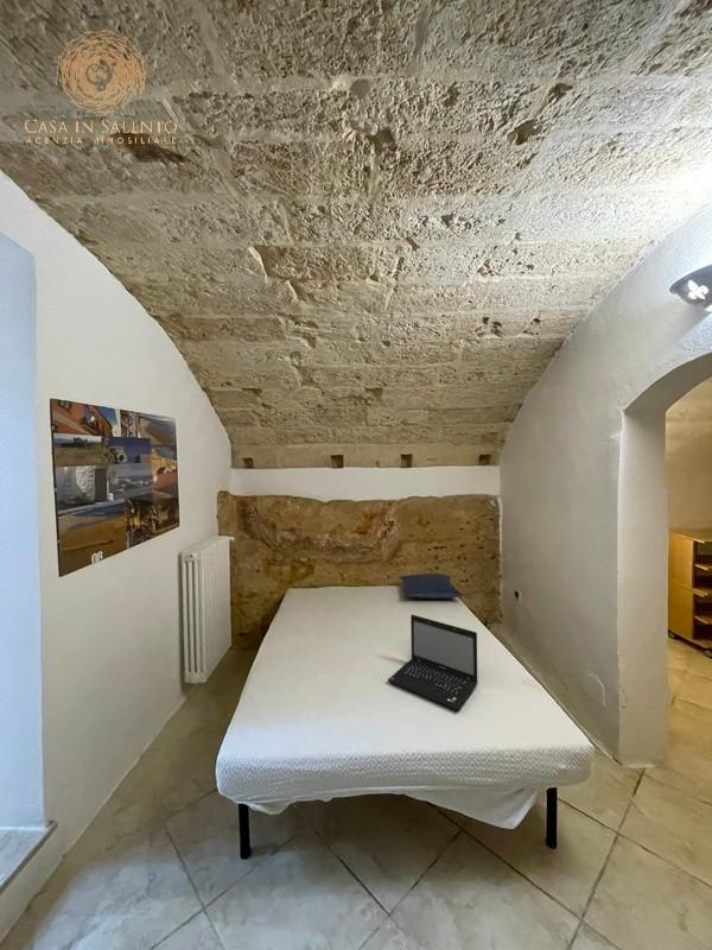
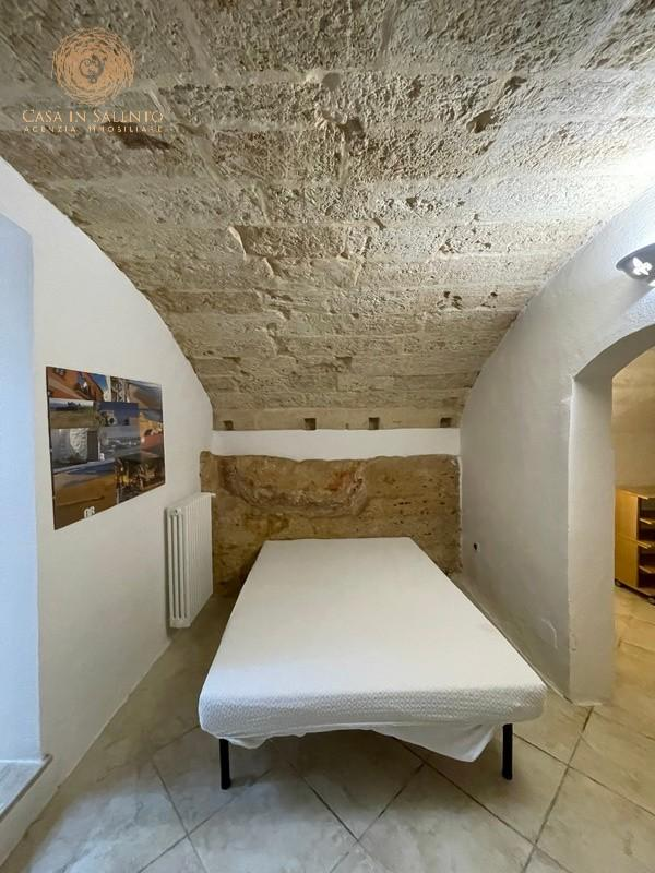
- laptop [387,614,479,712]
- pillow [399,572,464,600]
